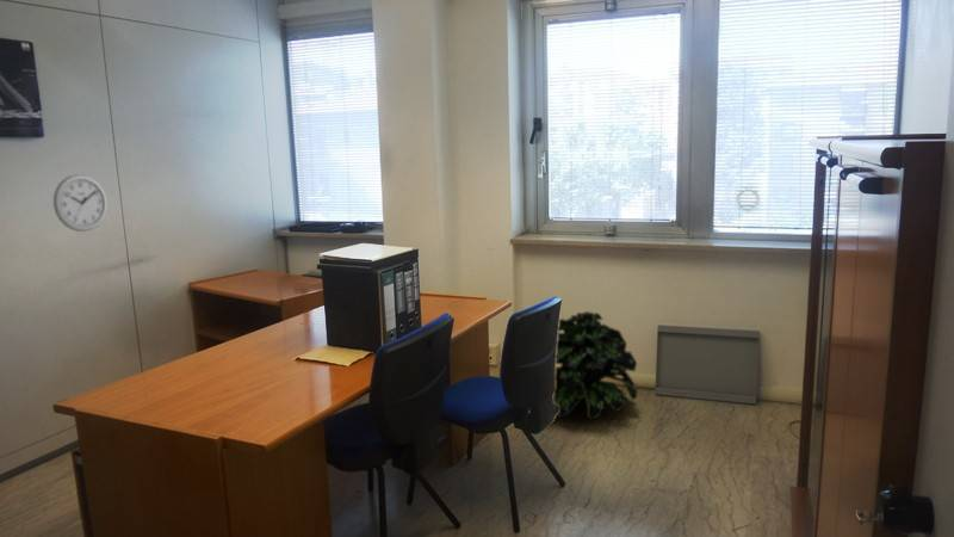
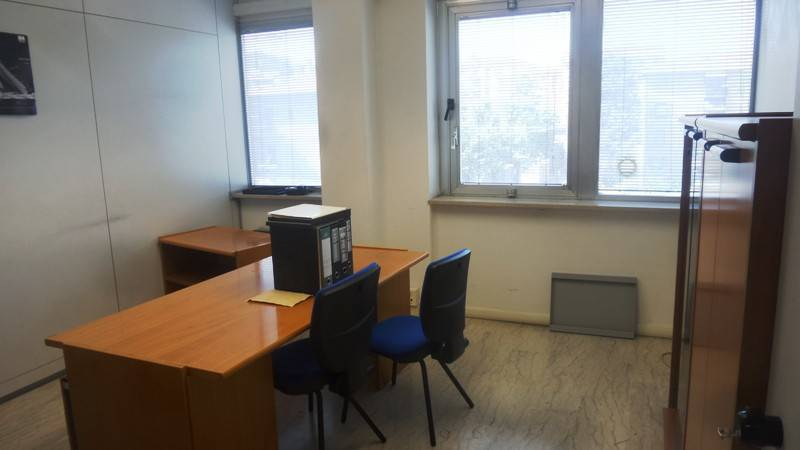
- potted plant [552,310,638,422]
- wall clock [52,173,109,233]
